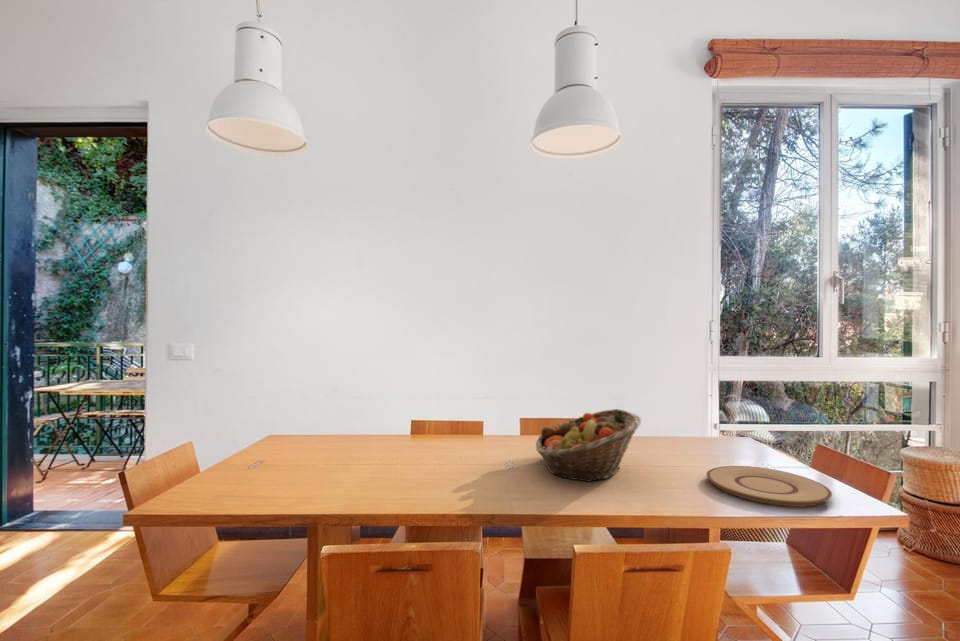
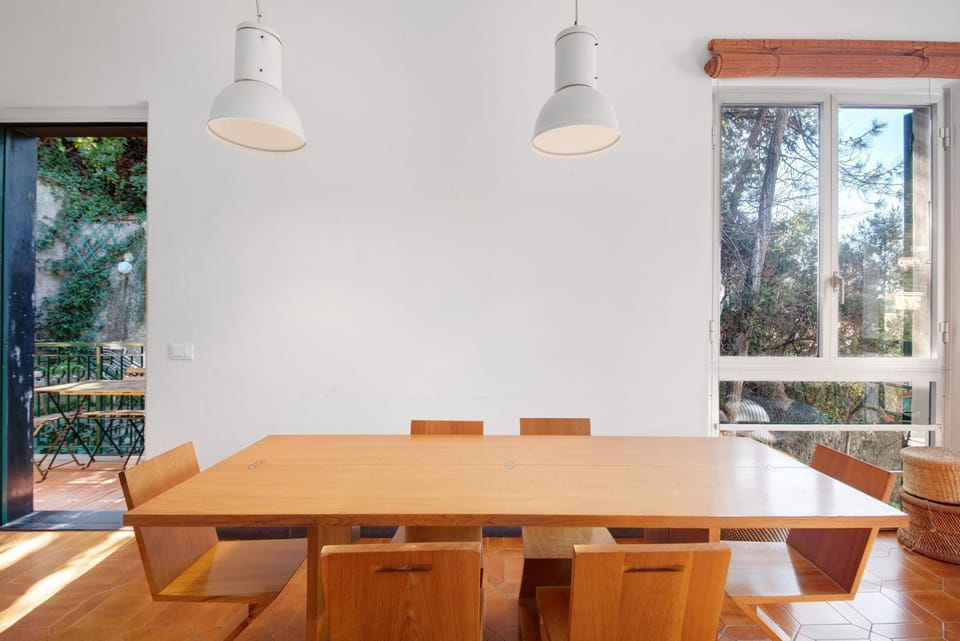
- plate [705,465,833,508]
- fruit basket [535,408,642,483]
